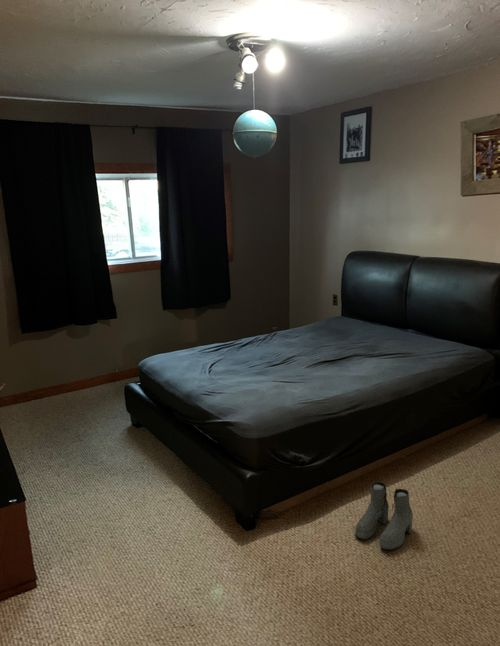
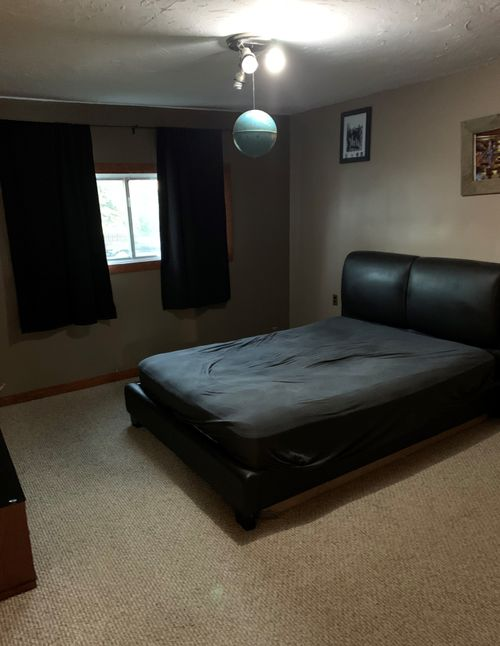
- boots [354,481,414,551]
